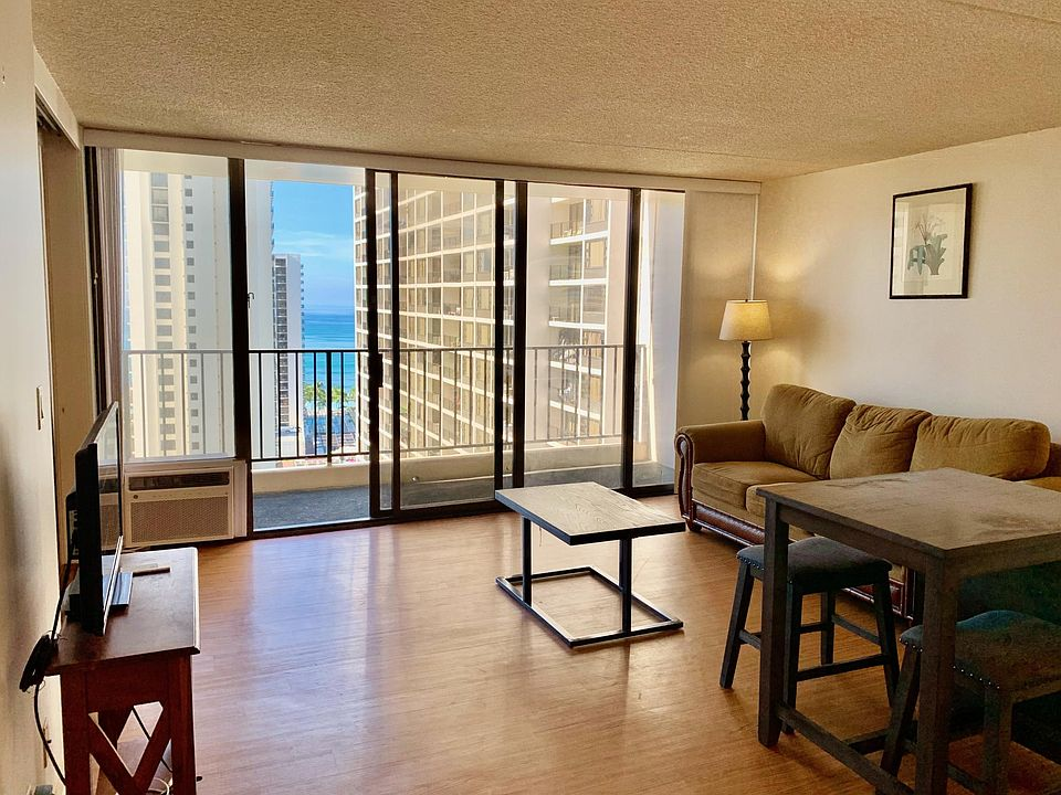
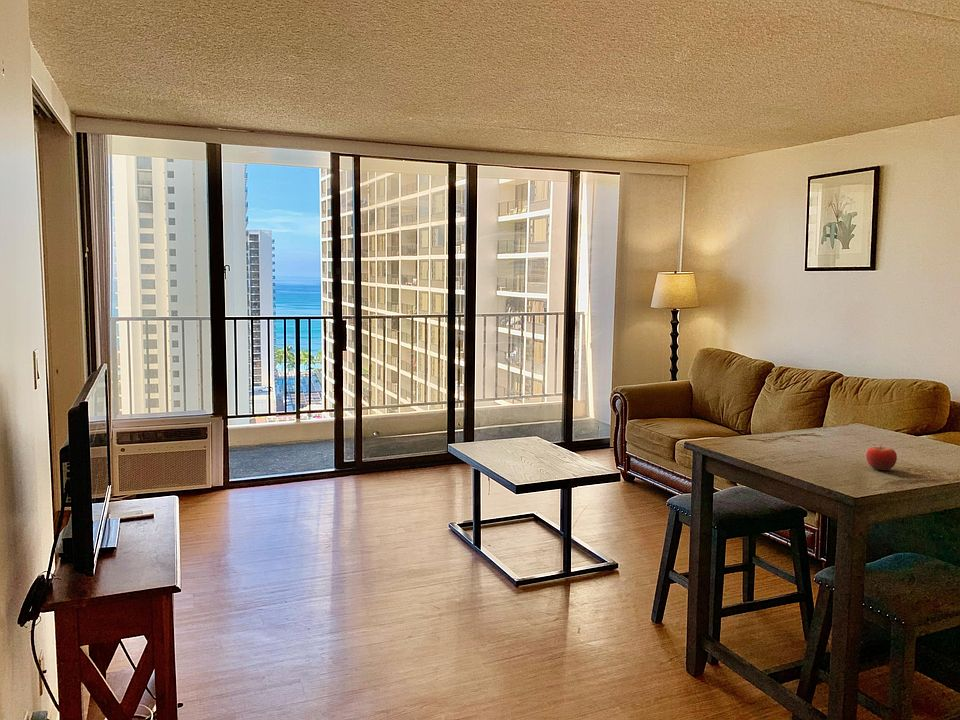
+ fruit [865,443,898,471]
